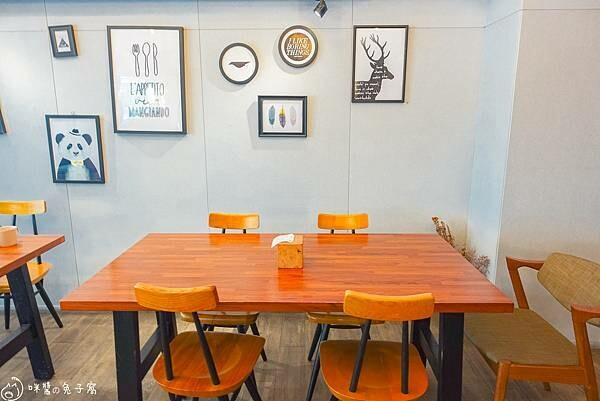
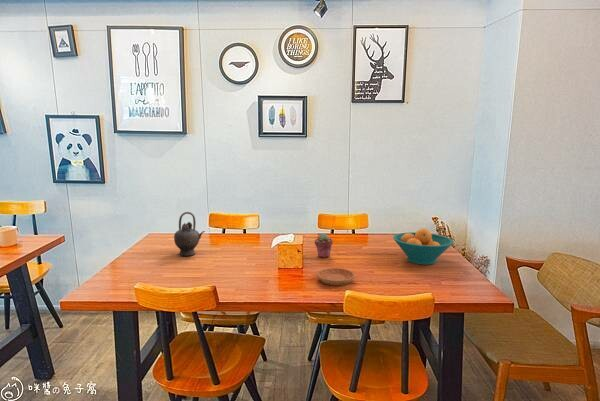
+ potted succulent [314,232,333,258]
+ fruit bowl [392,228,455,266]
+ teapot [173,211,206,257]
+ saucer [316,267,356,286]
